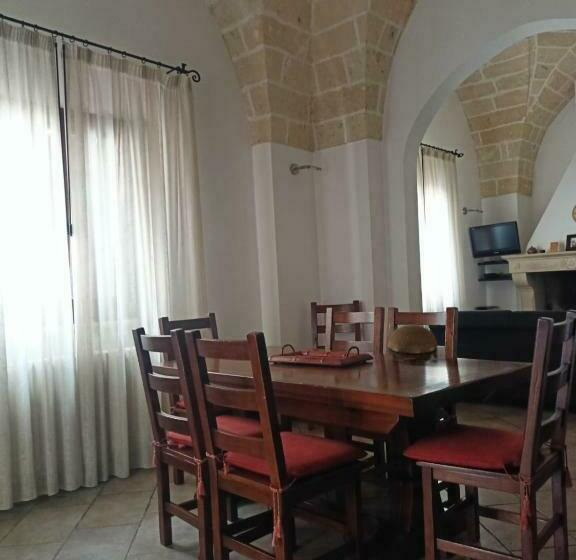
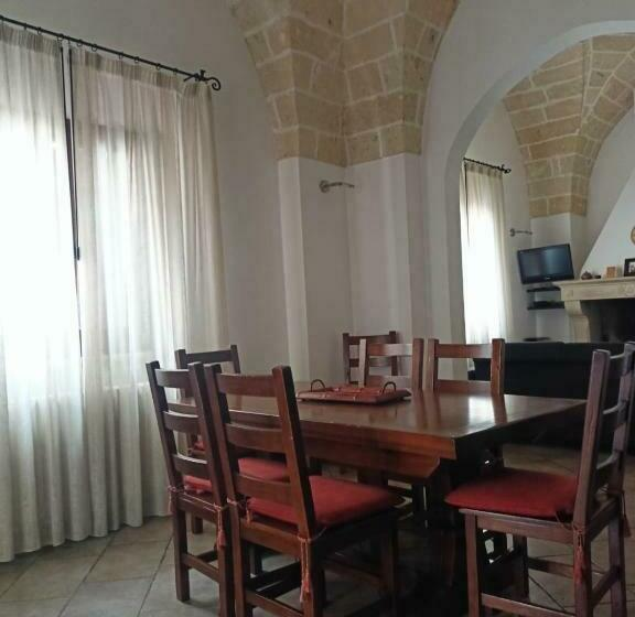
- decorative bowl [387,324,439,365]
